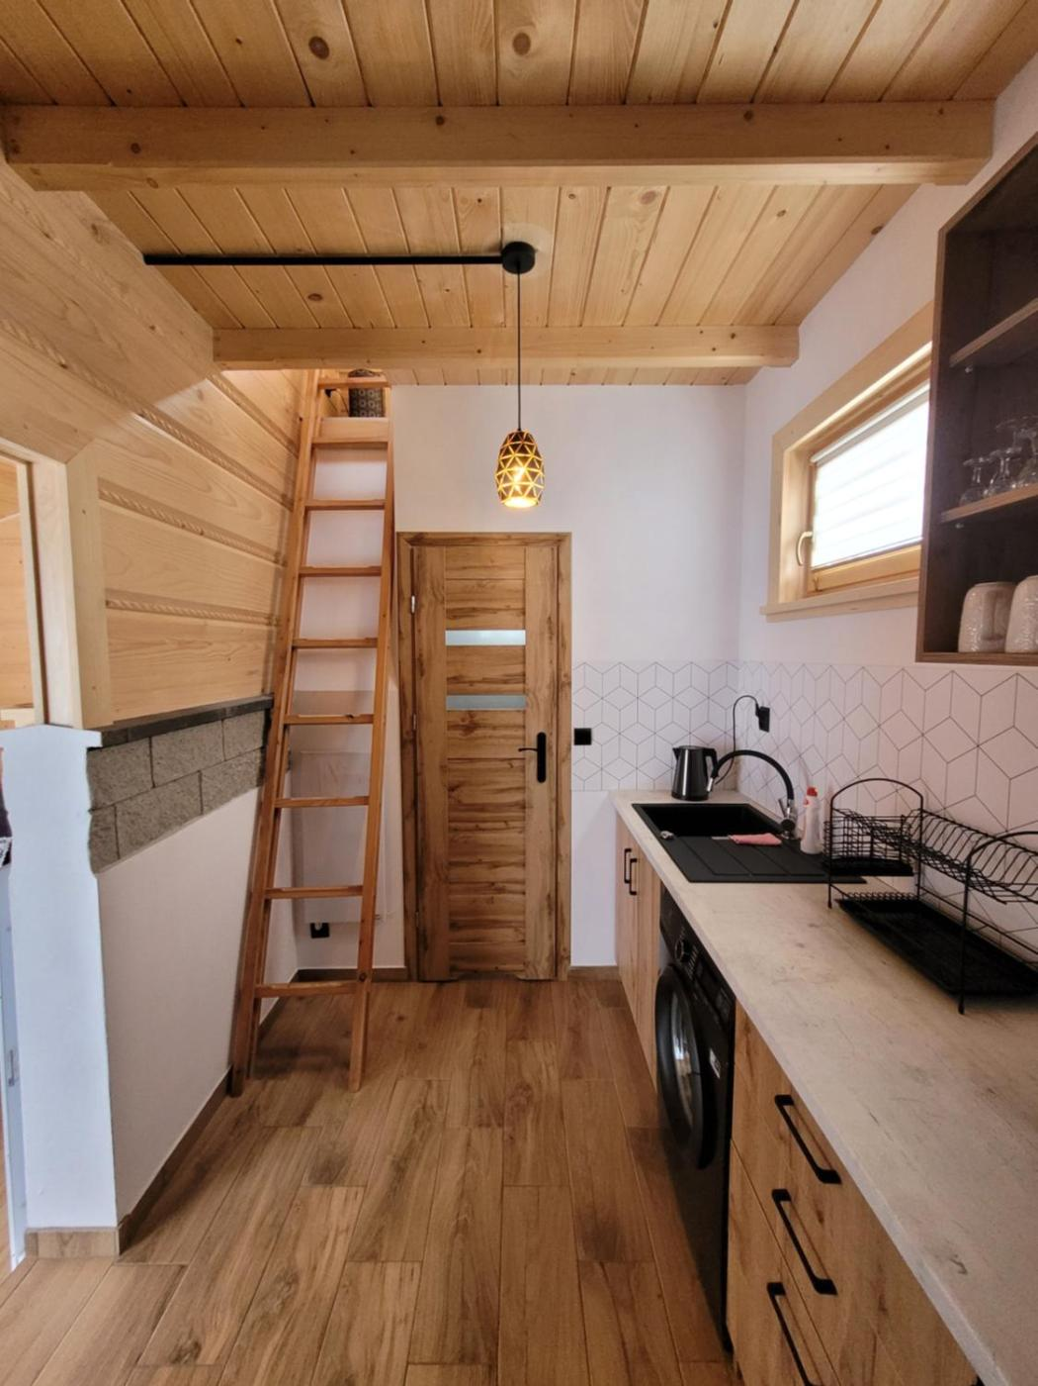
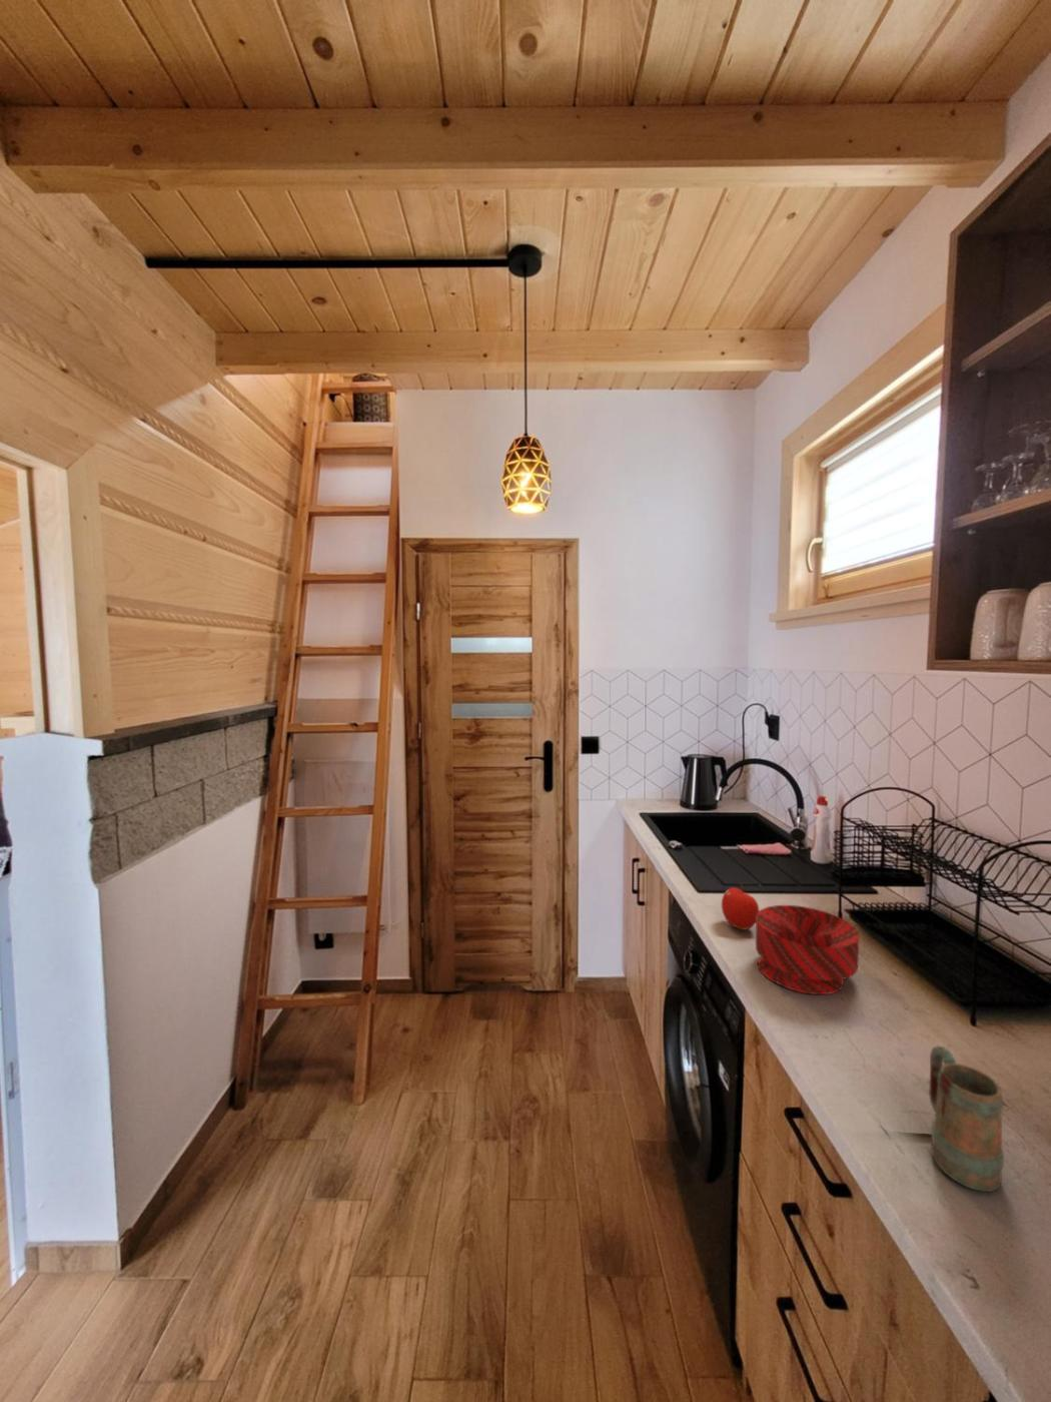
+ bowl [755,904,860,996]
+ mug [927,1045,1005,1192]
+ fruit [721,883,760,931]
